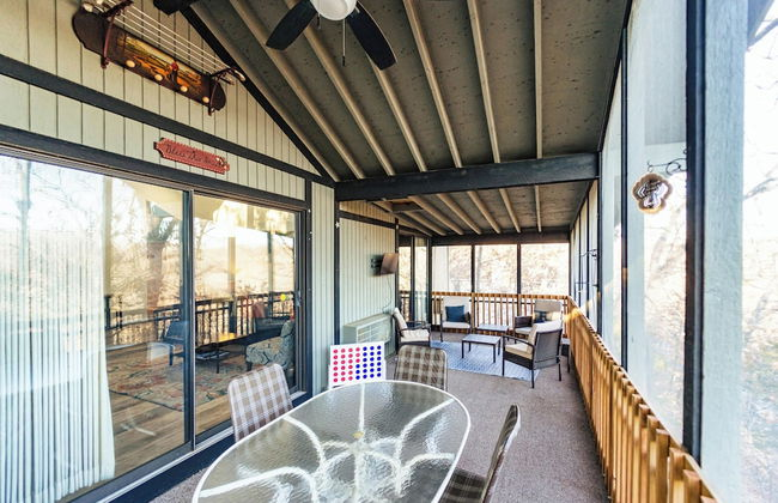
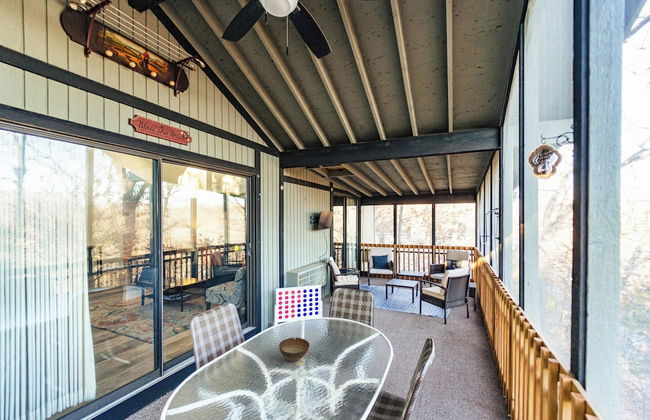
+ bowl [278,336,310,362]
